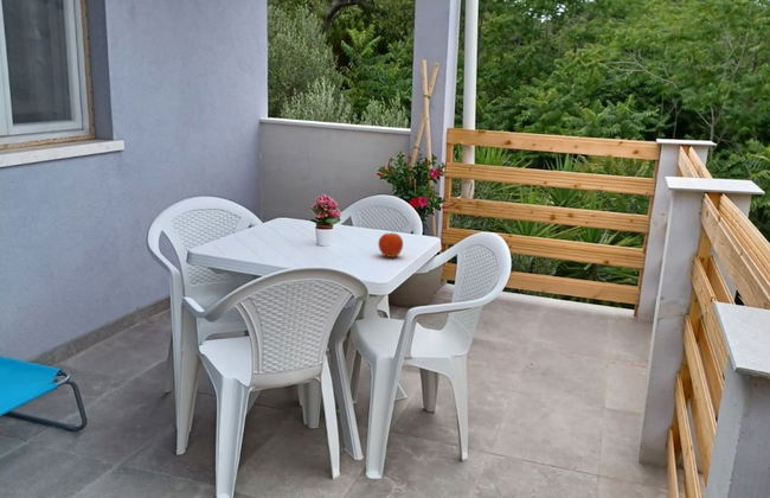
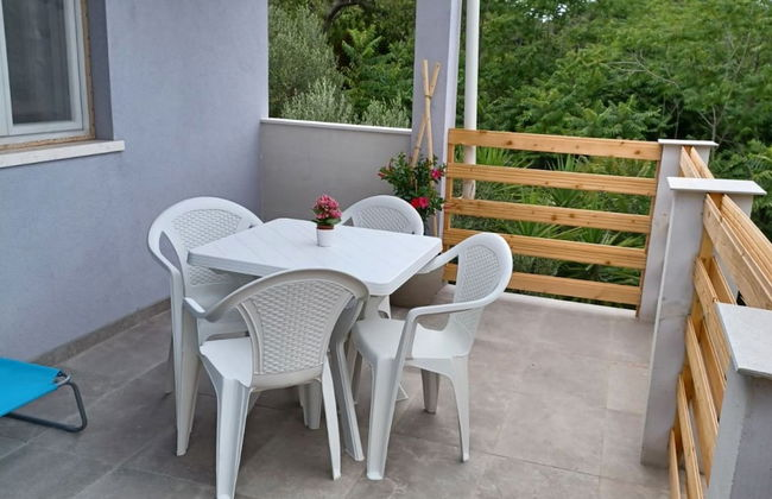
- fruit [377,231,404,258]
